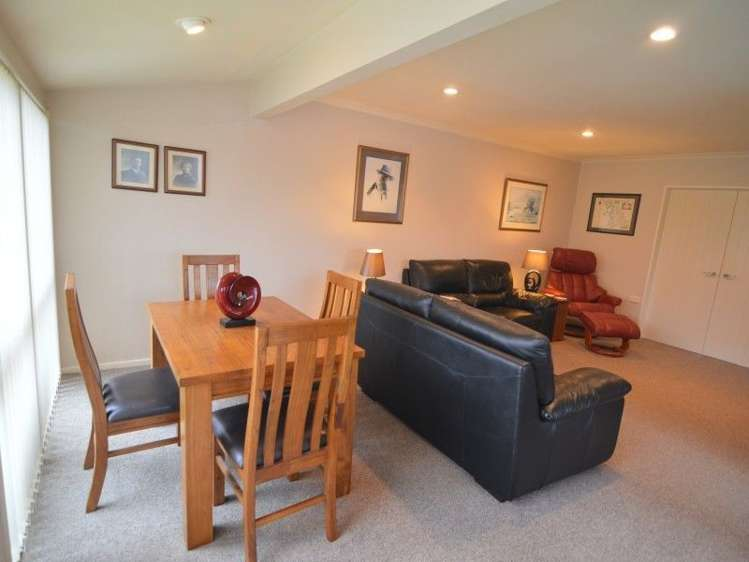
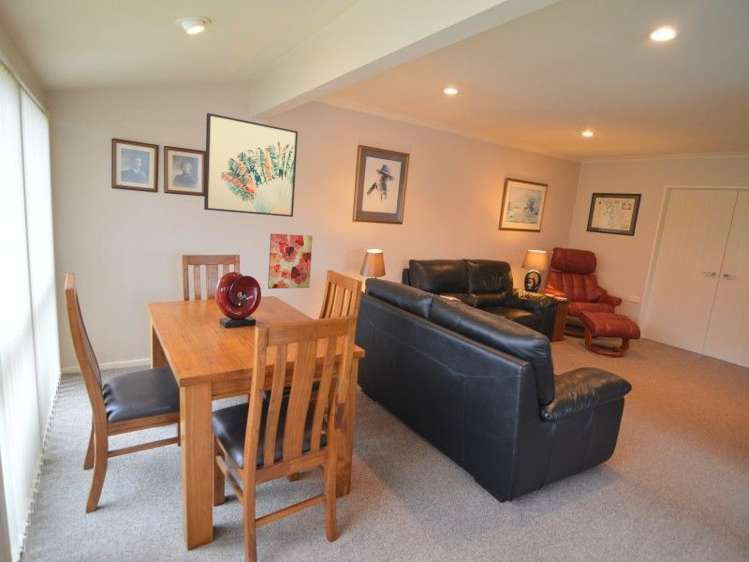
+ wall art [267,233,314,290]
+ wall art [203,112,299,218]
